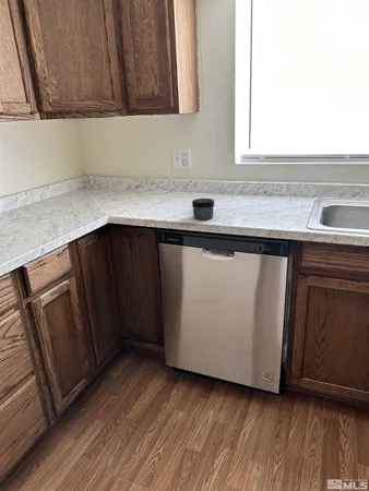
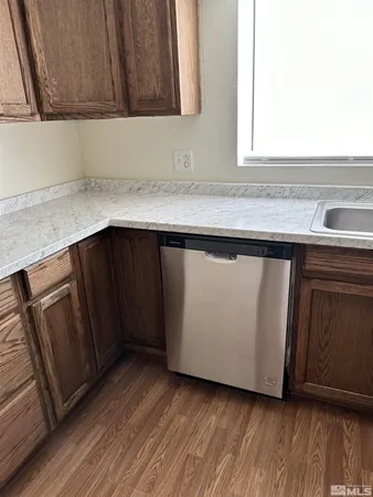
- jar [191,197,215,220]
